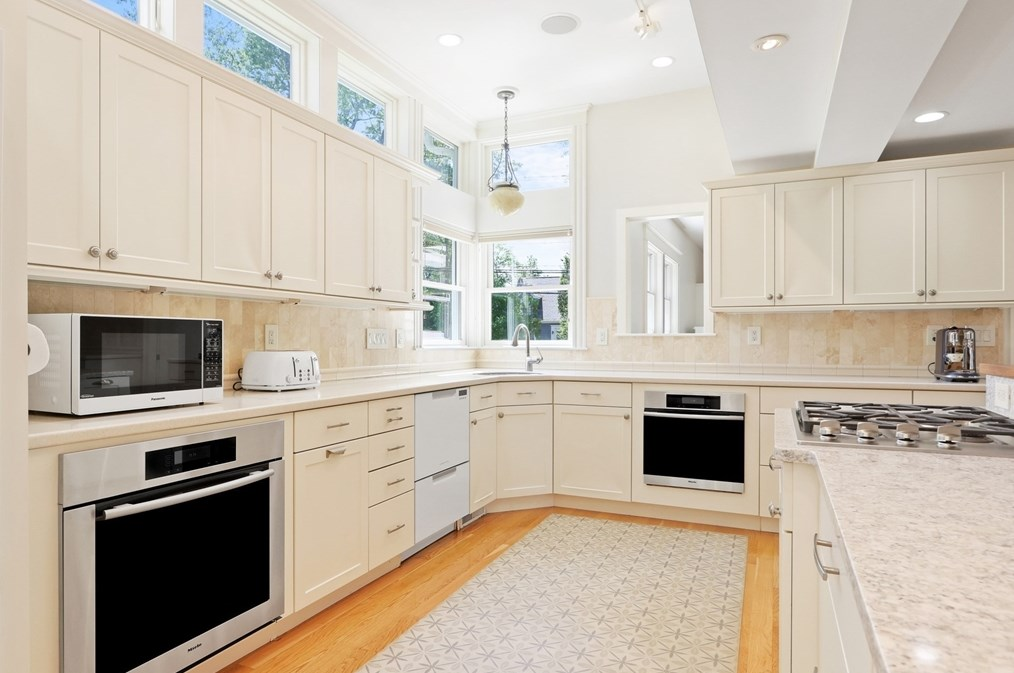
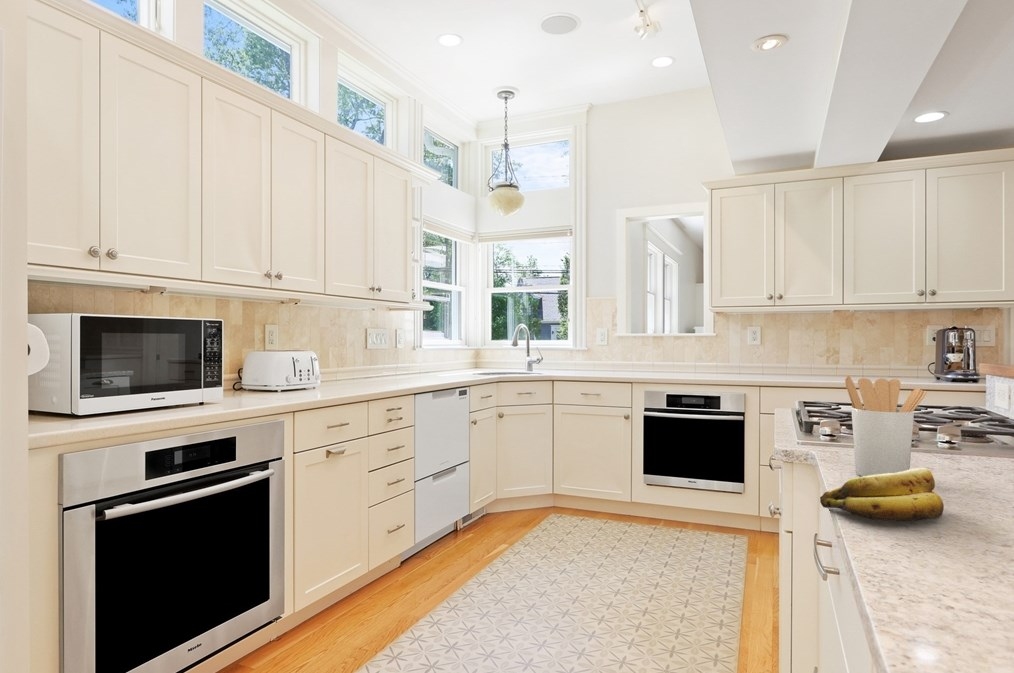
+ utensil holder [844,374,927,477]
+ banana [819,467,945,523]
